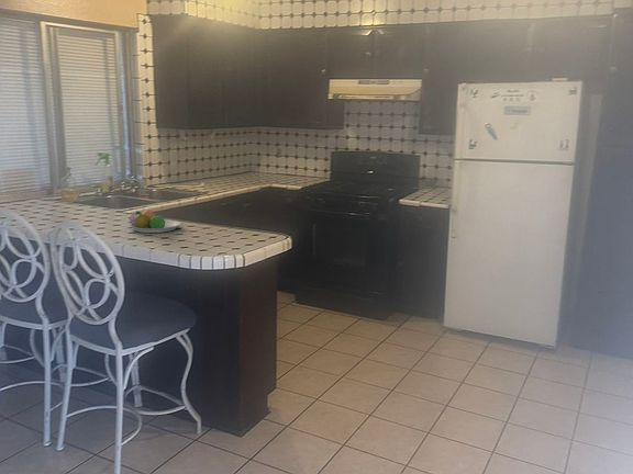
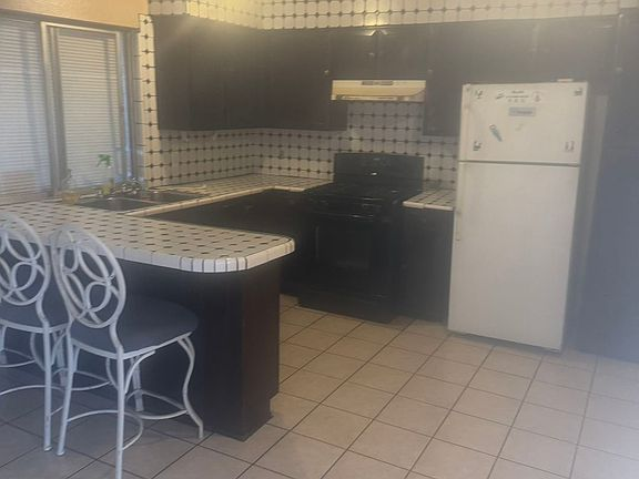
- fruit bowl [127,208,181,234]
